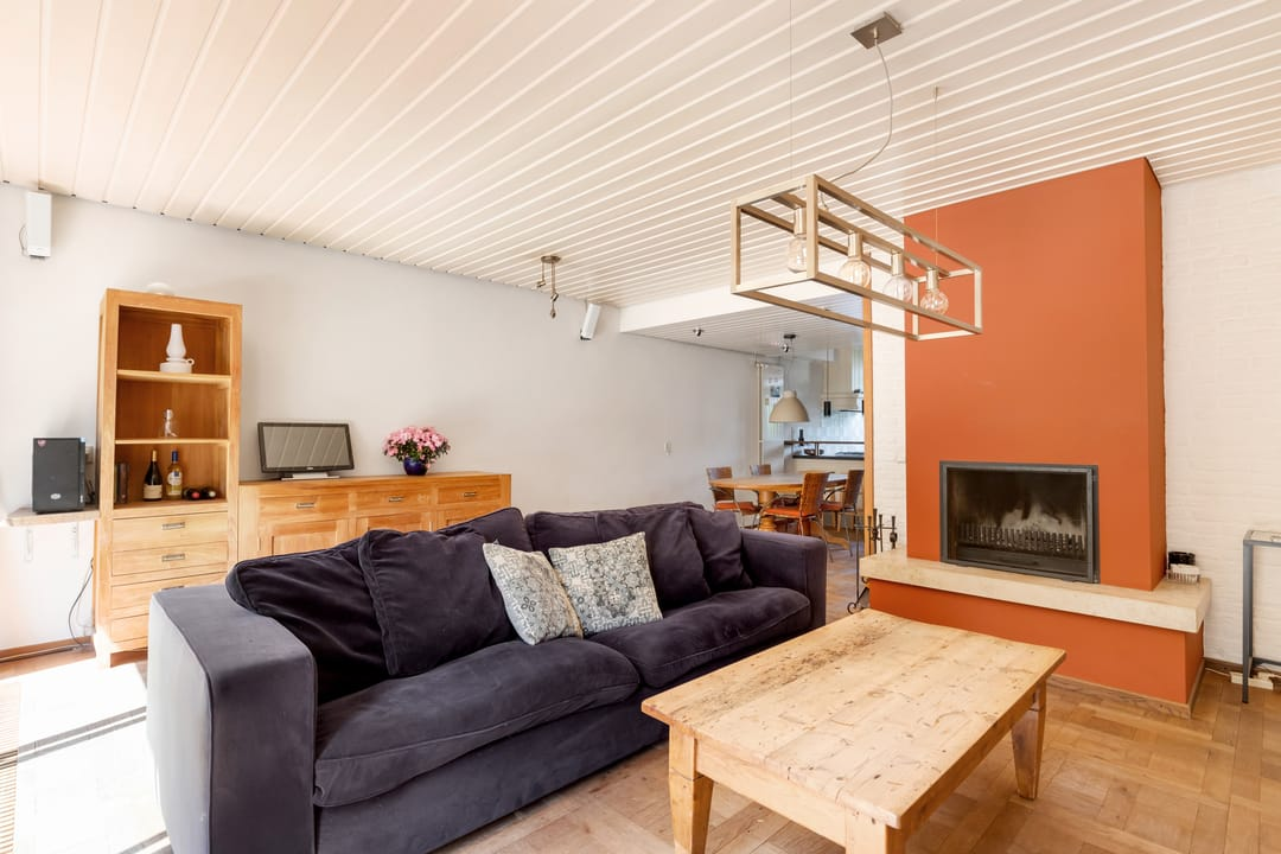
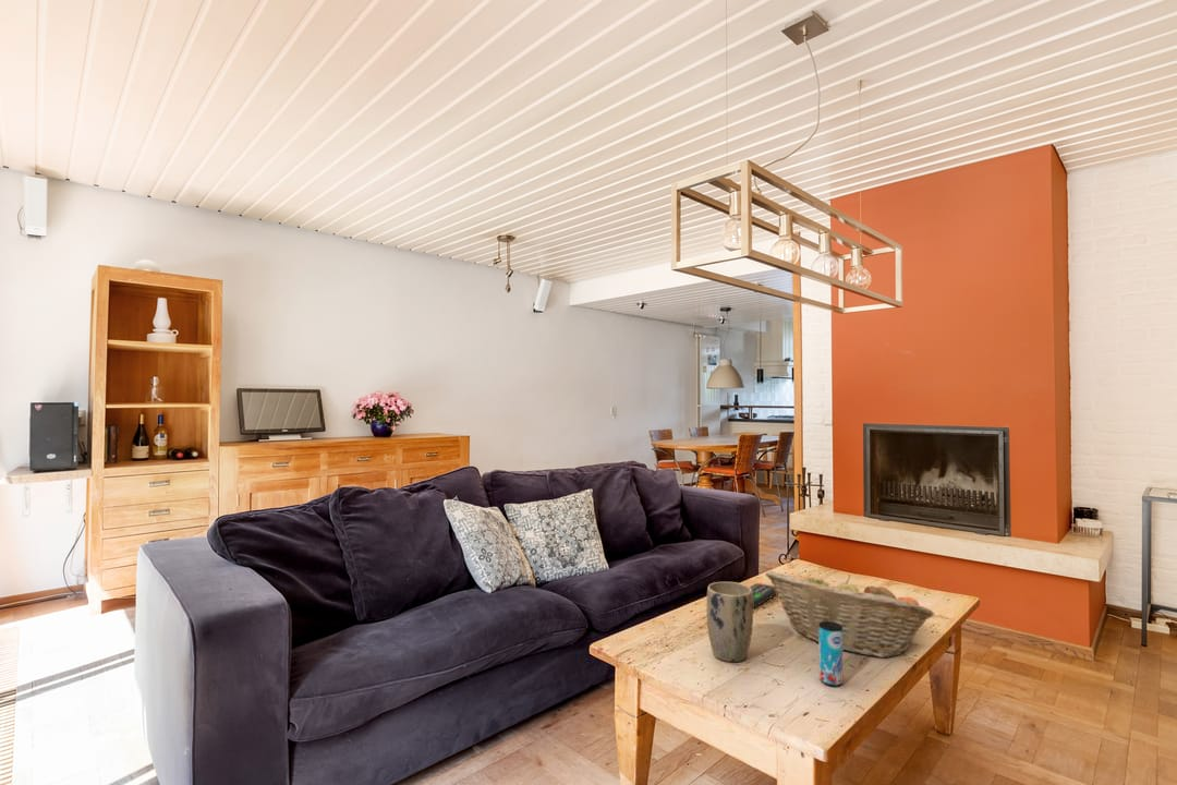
+ beverage can [817,621,844,687]
+ plant pot [706,581,754,663]
+ remote control [749,582,778,608]
+ fruit basket [764,570,935,659]
